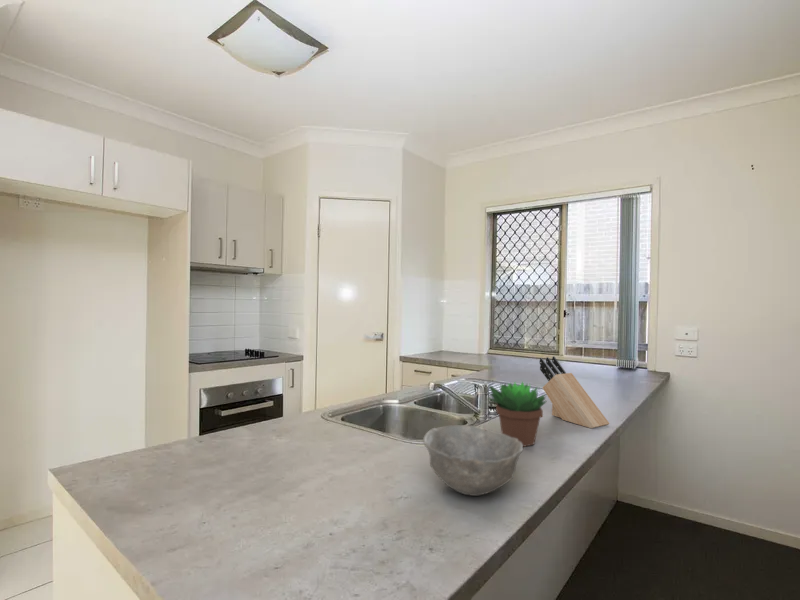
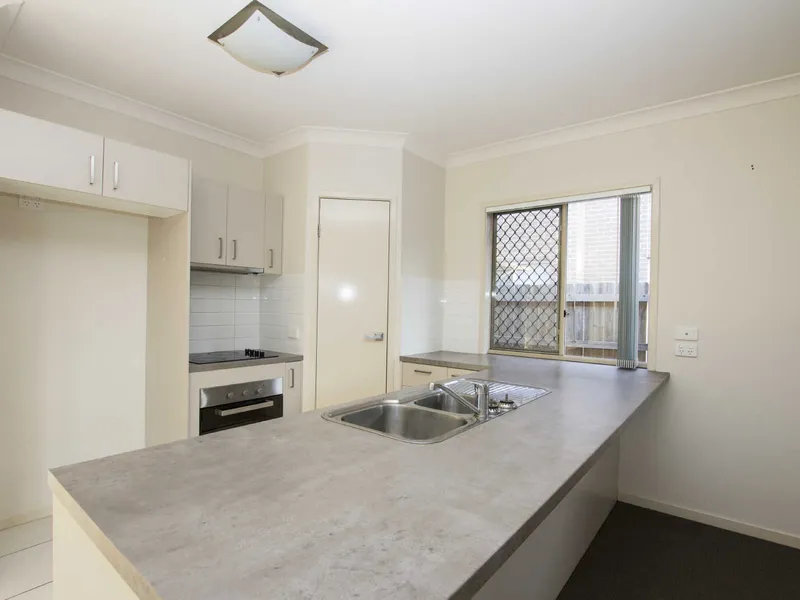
- succulent plant [488,380,548,447]
- bowl [422,424,524,497]
- knife block [539,355,610,429]
